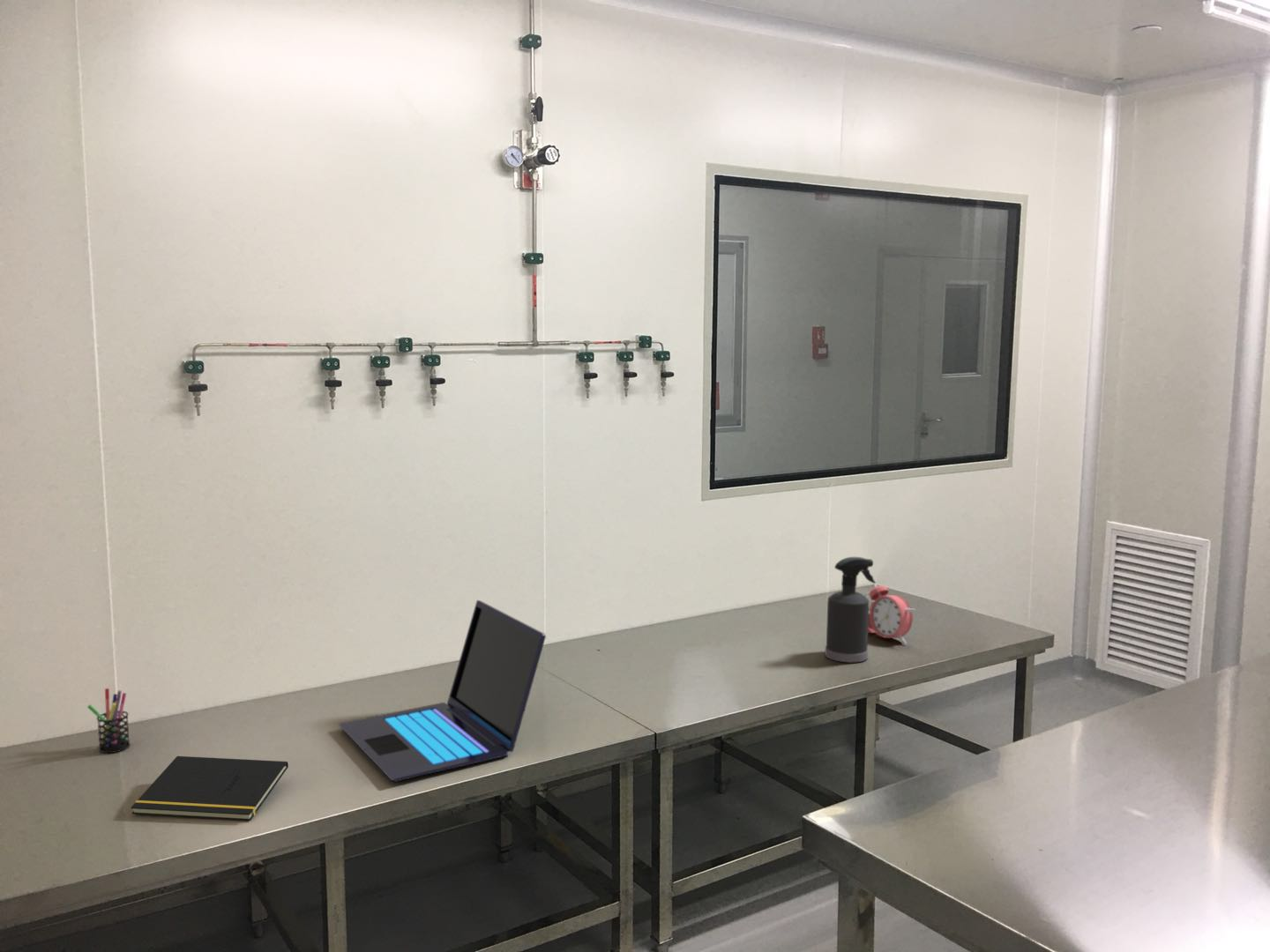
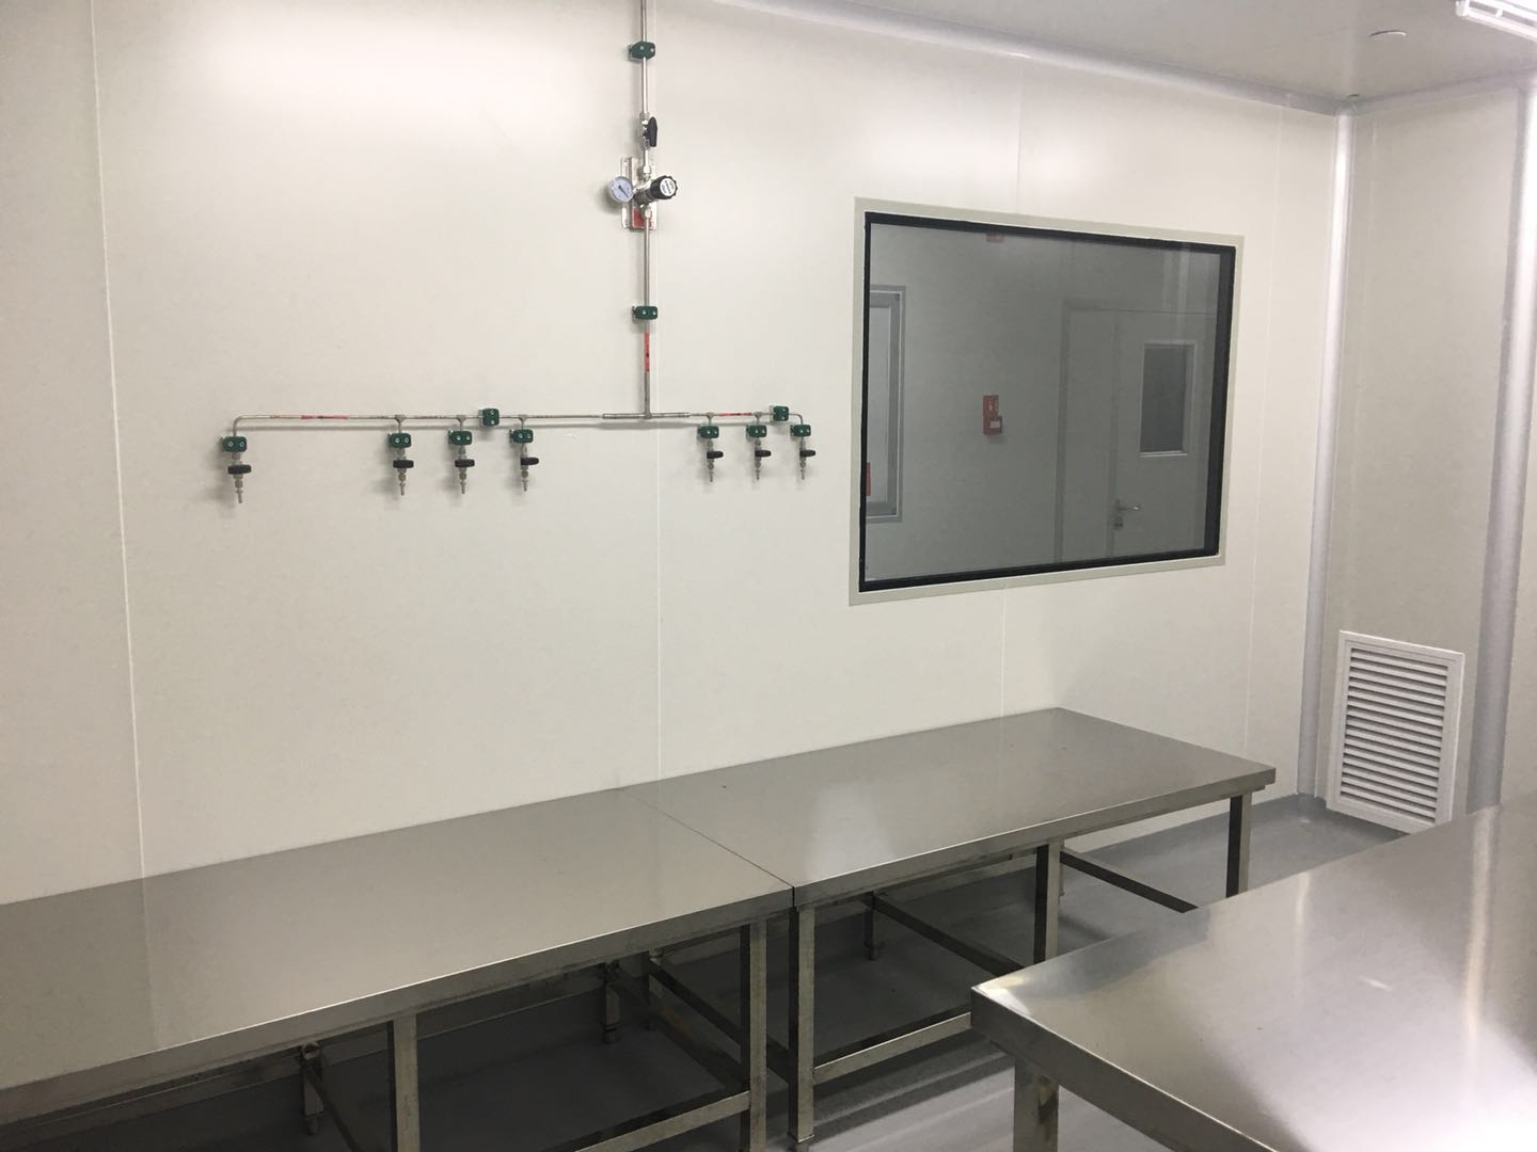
- pen holder [86,688,131,754]
- spray bottle [824,556,877,663]
- laptop [337,599,547,782]
- alarm clock [863,584,916,645]
- notepad [130,755,289,822]
